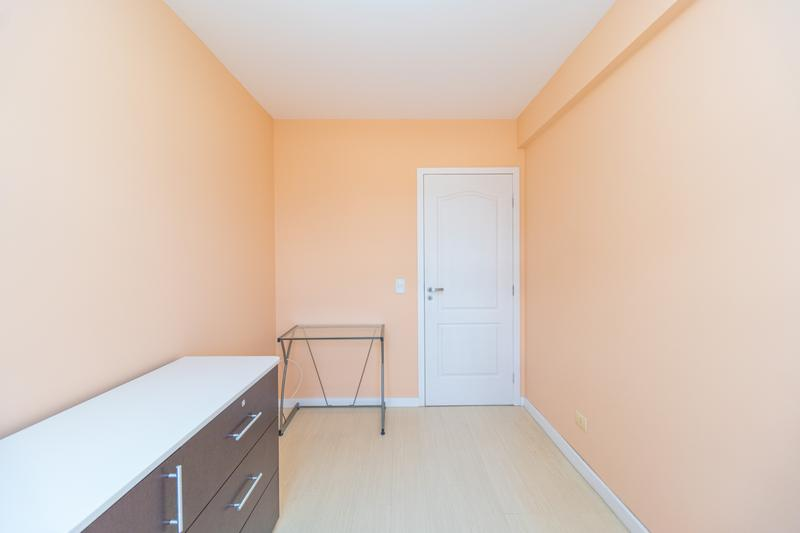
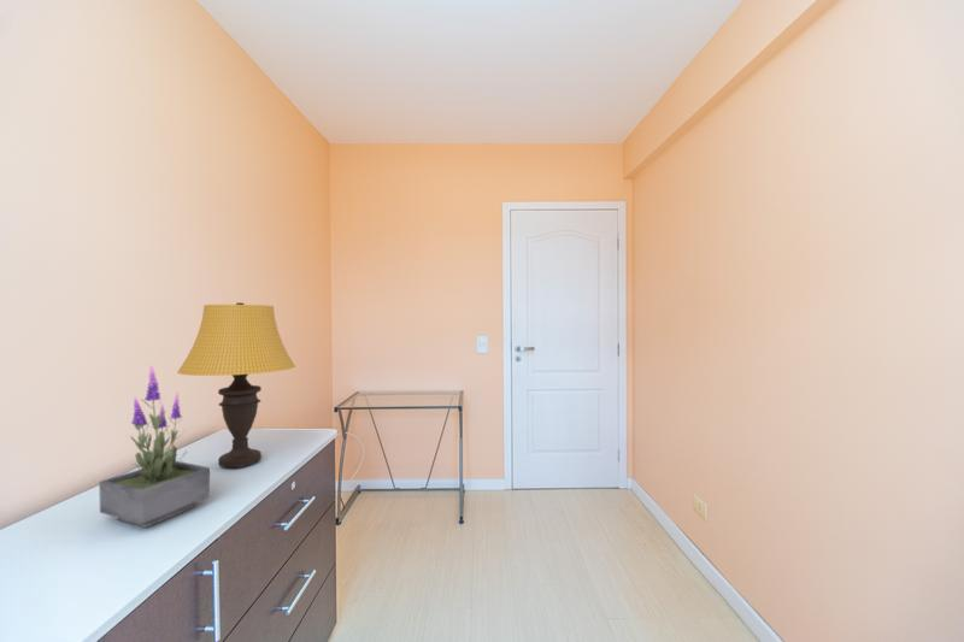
+ table lamp [176,301,296,469]
+ potted plant [98,364,211,529]
